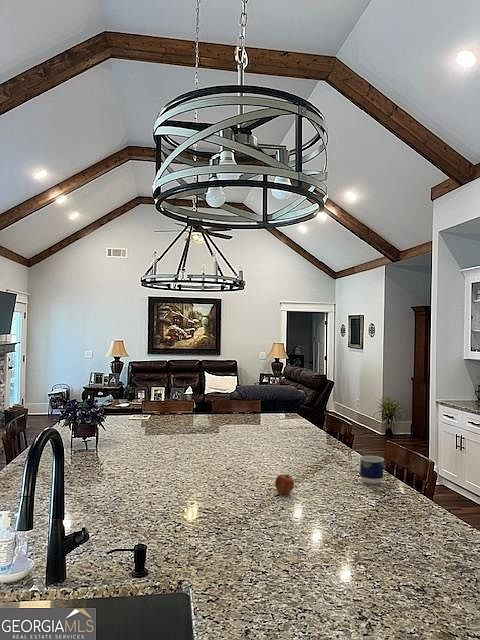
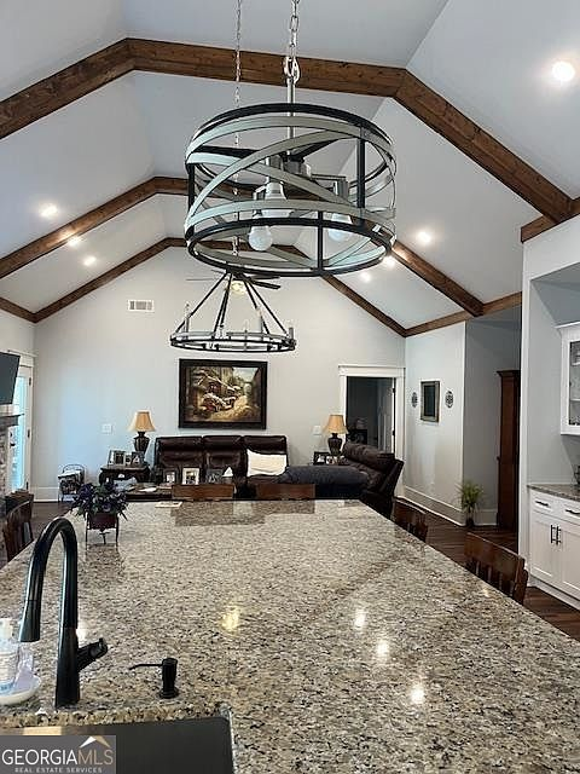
- fruit [274,472,295,496]
- cup [359,455,385,485]
